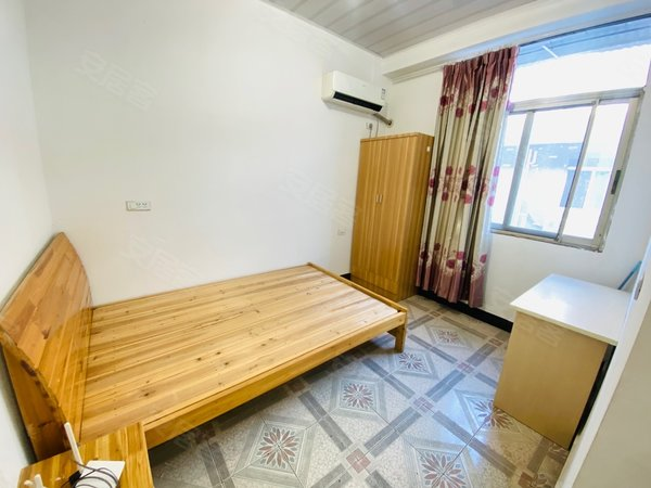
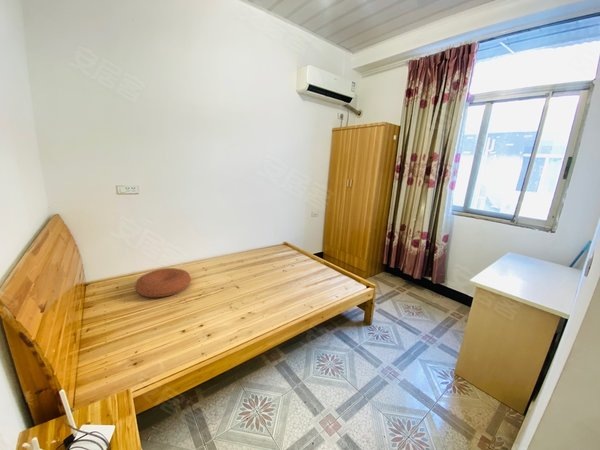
+ cushion [134,267,192,298]
